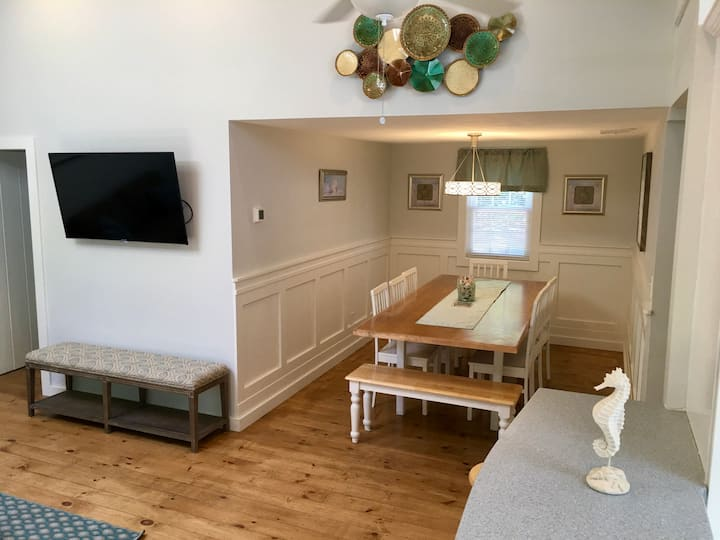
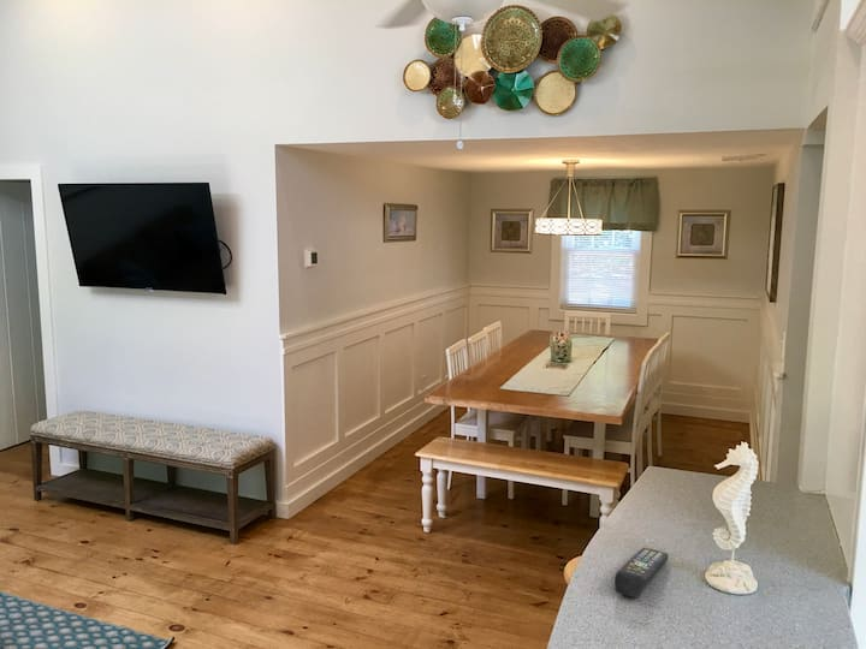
+ remote control [613,547,670,600]
